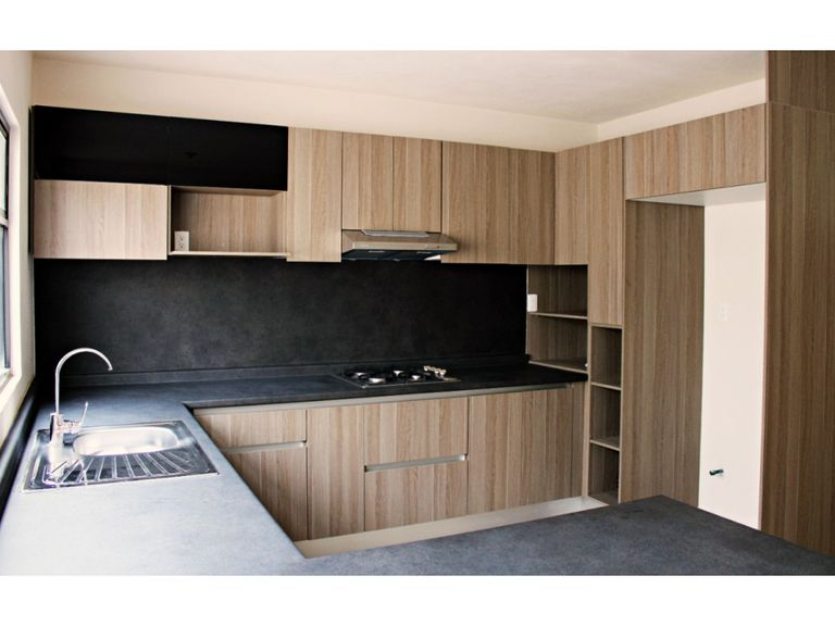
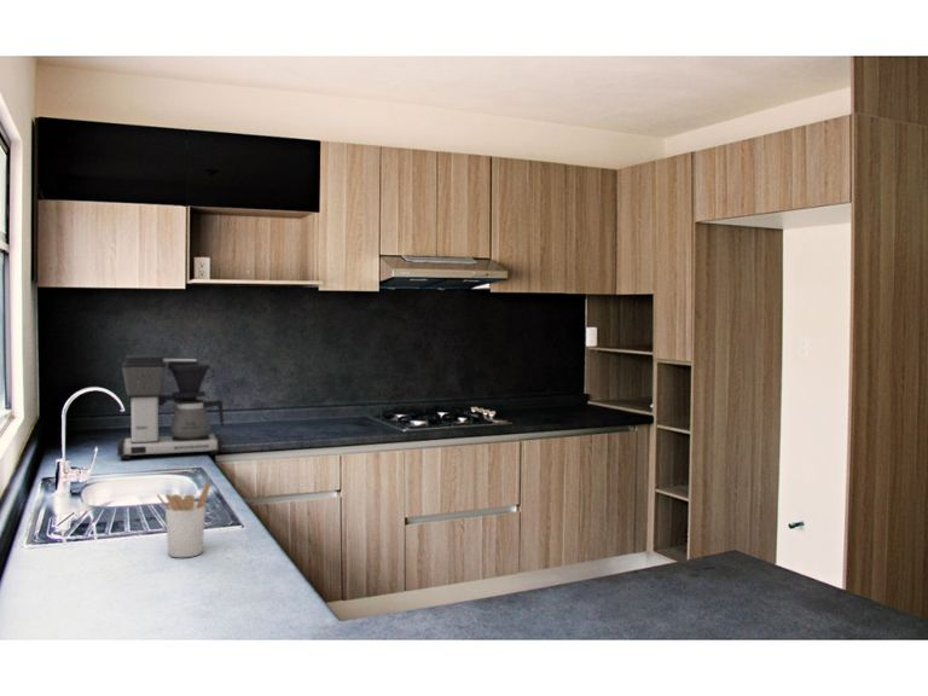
+ utensil holder [156,481,211,558]
+ coffee maker [116,354,225,460]
